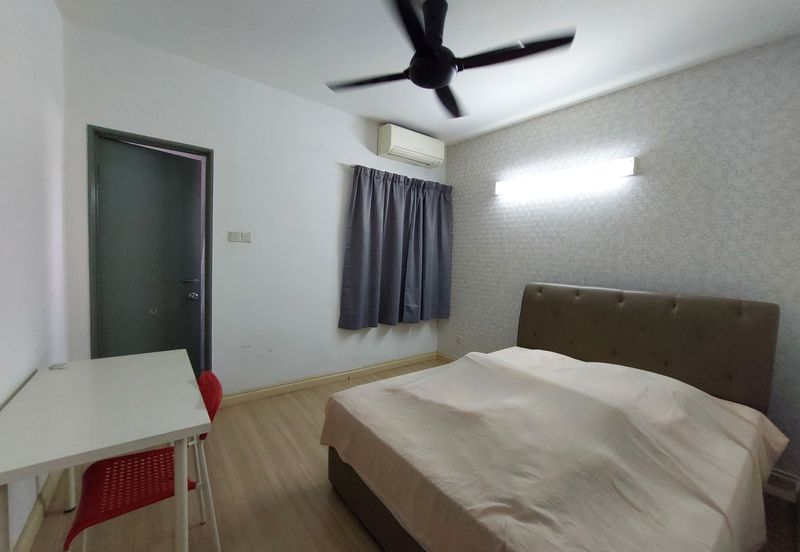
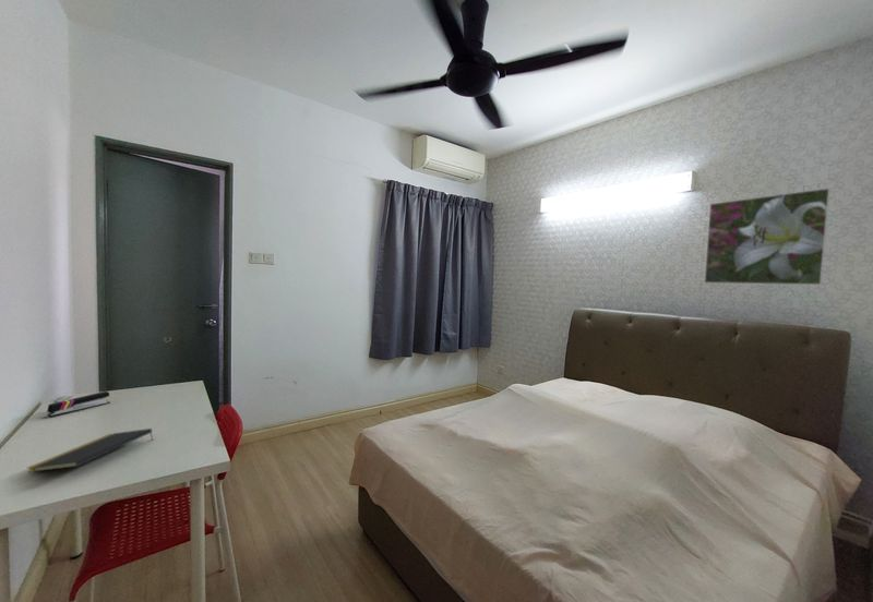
+ stapler [46,390,111,418]
+ notepad [26,428,154,473]
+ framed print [703,186,832,286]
